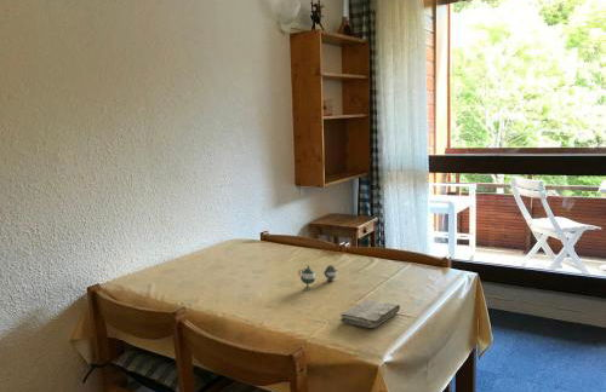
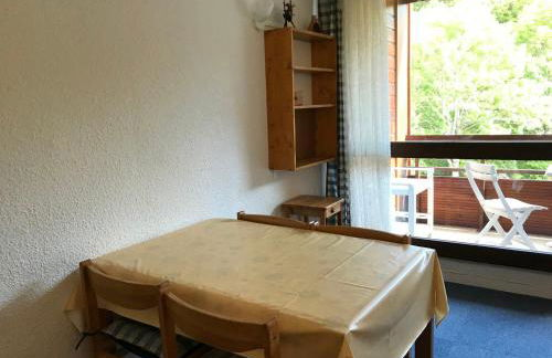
- teapot [297,264,338,289]
- washcloth [339,298,401,329]
